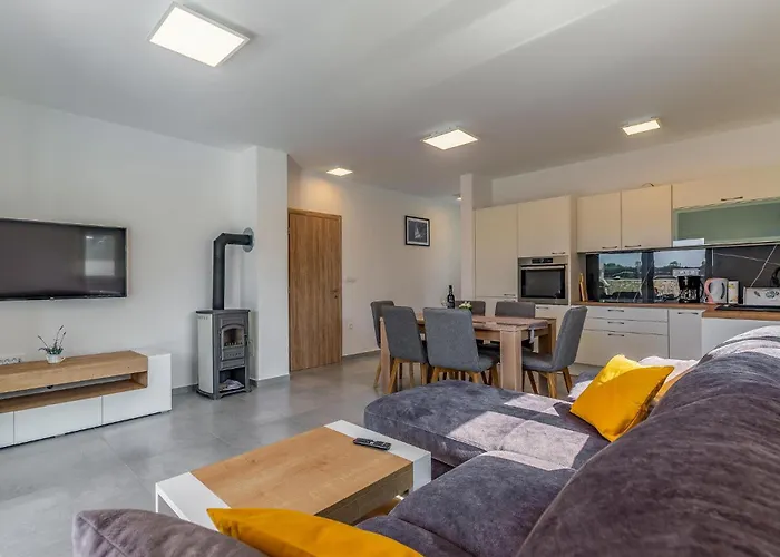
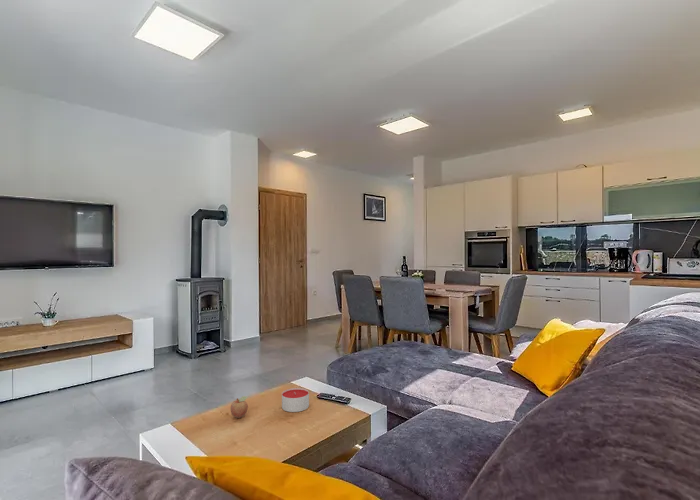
+ candle [281,387,310,413]
+ fruit [230,395,249,419]
